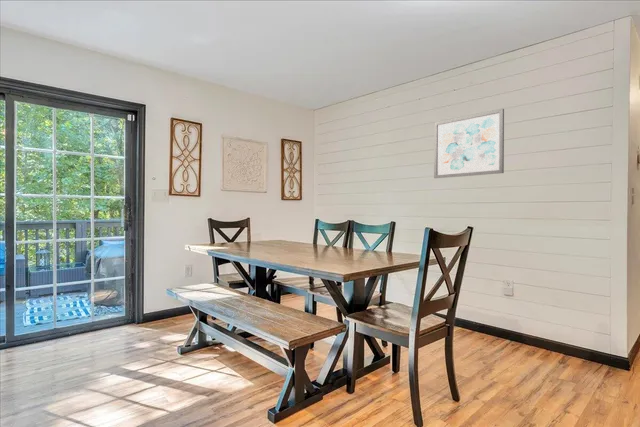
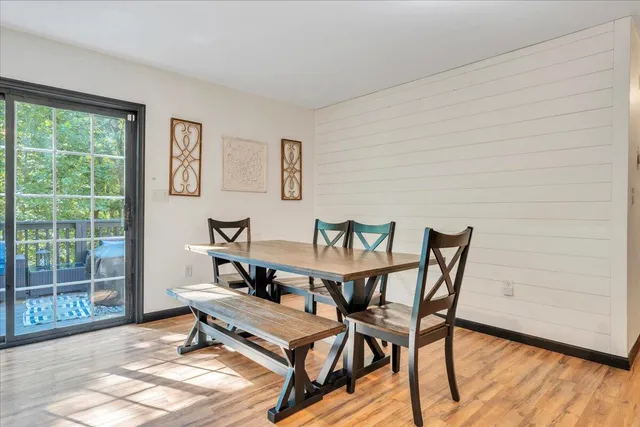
- wall art [433,108,505,179]
